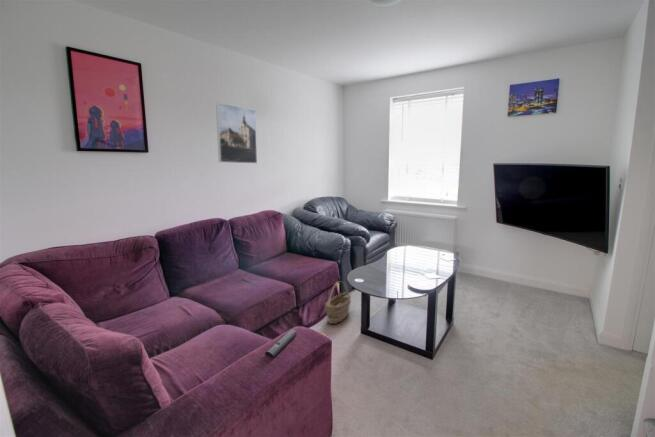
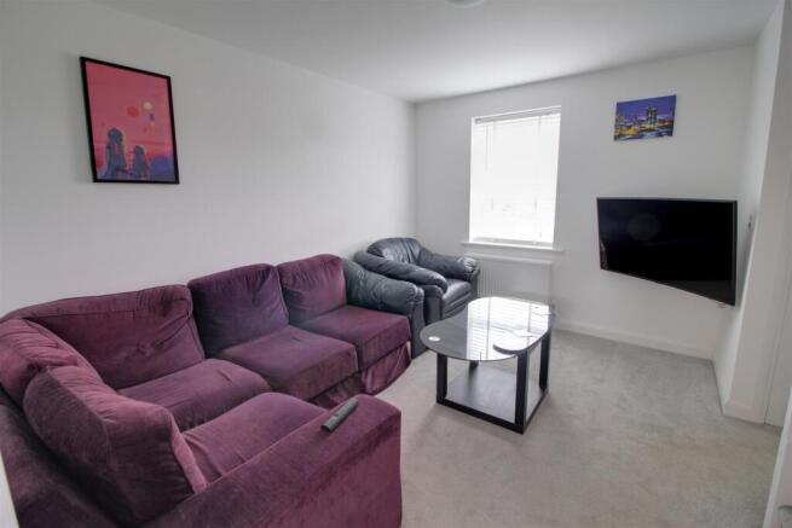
- basket [324,280,352,325]
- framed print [215,102,258,164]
